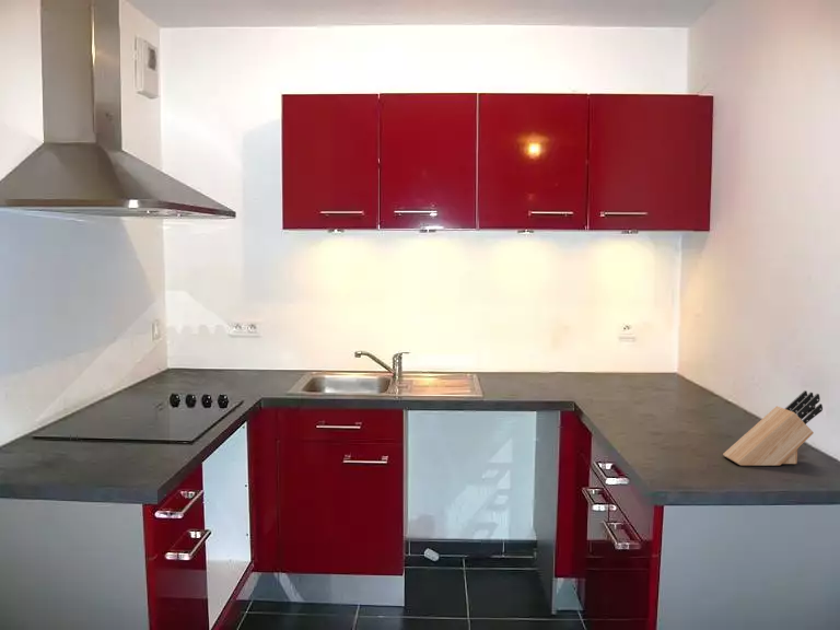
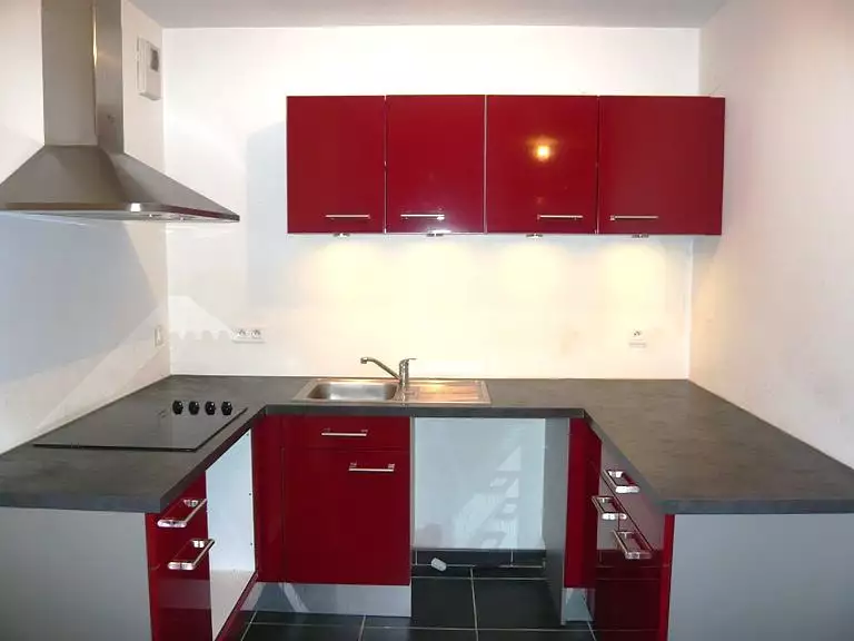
- knife block [722,389,824,467]
